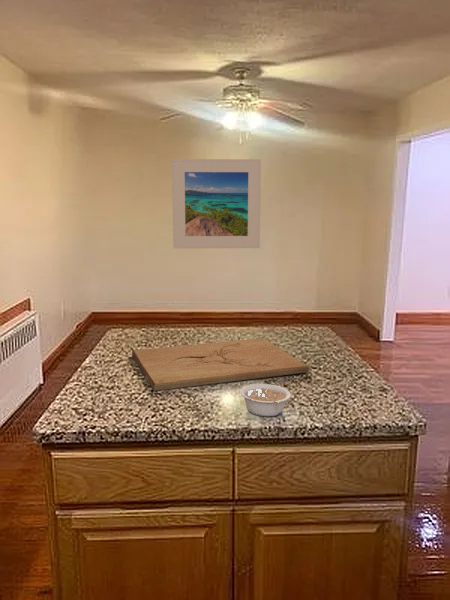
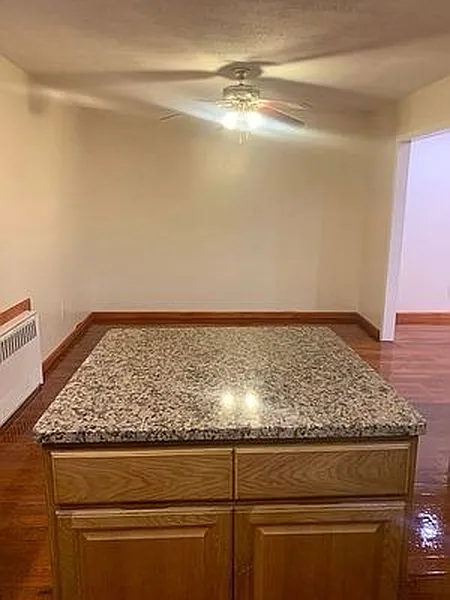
- cutting board [131,337,310,392]
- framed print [171,158,262,249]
- legume [239,383,292,417]
